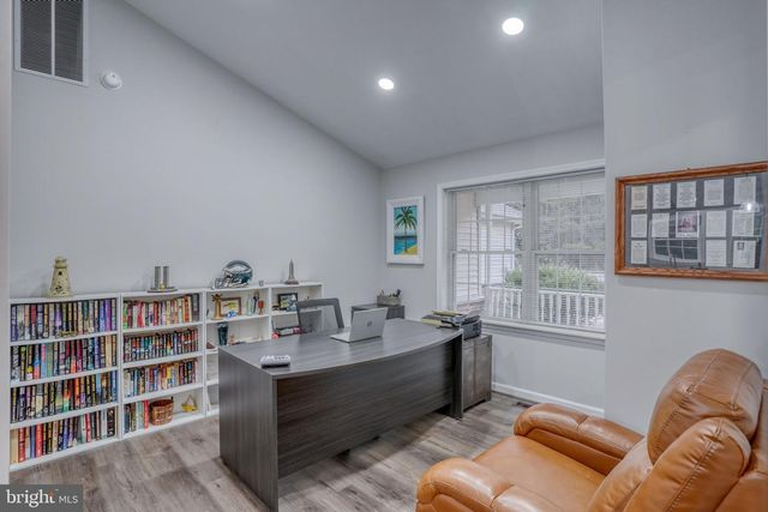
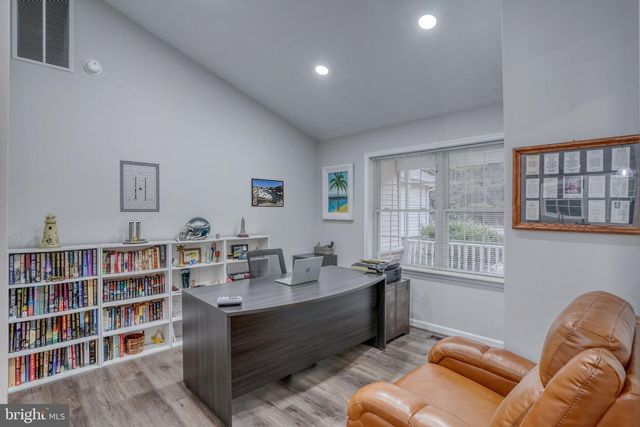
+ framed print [250,177,285,208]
+ wall art [119,159,161,213]
